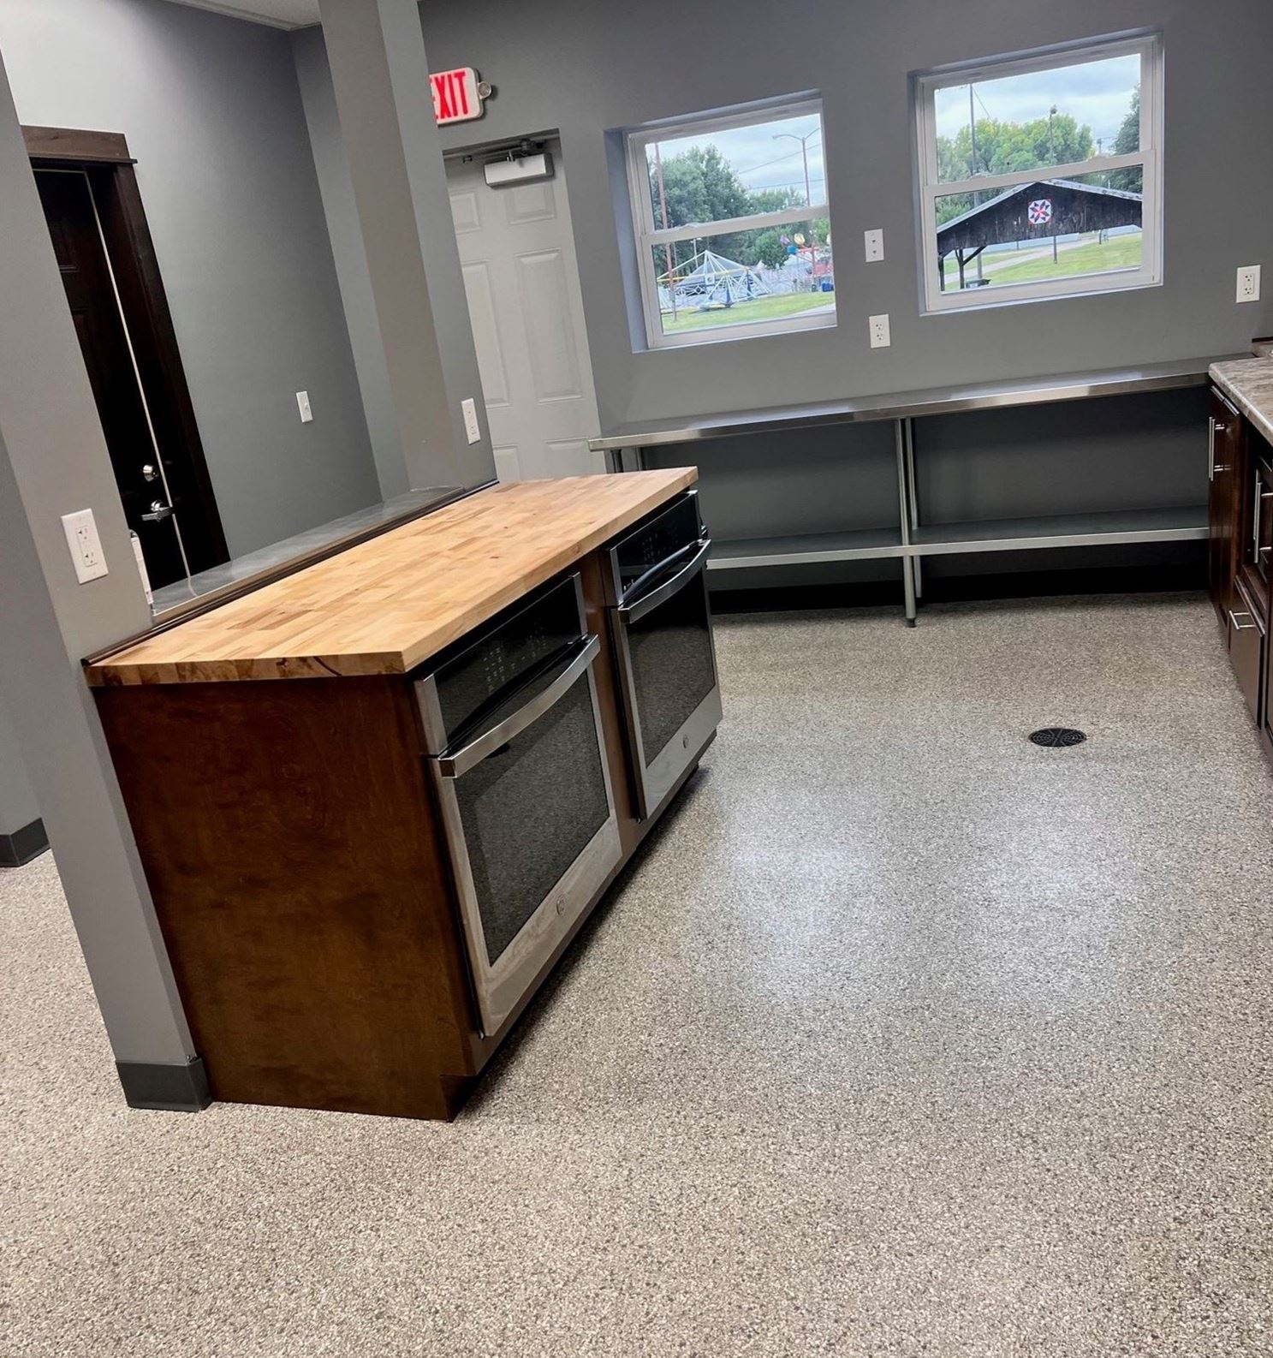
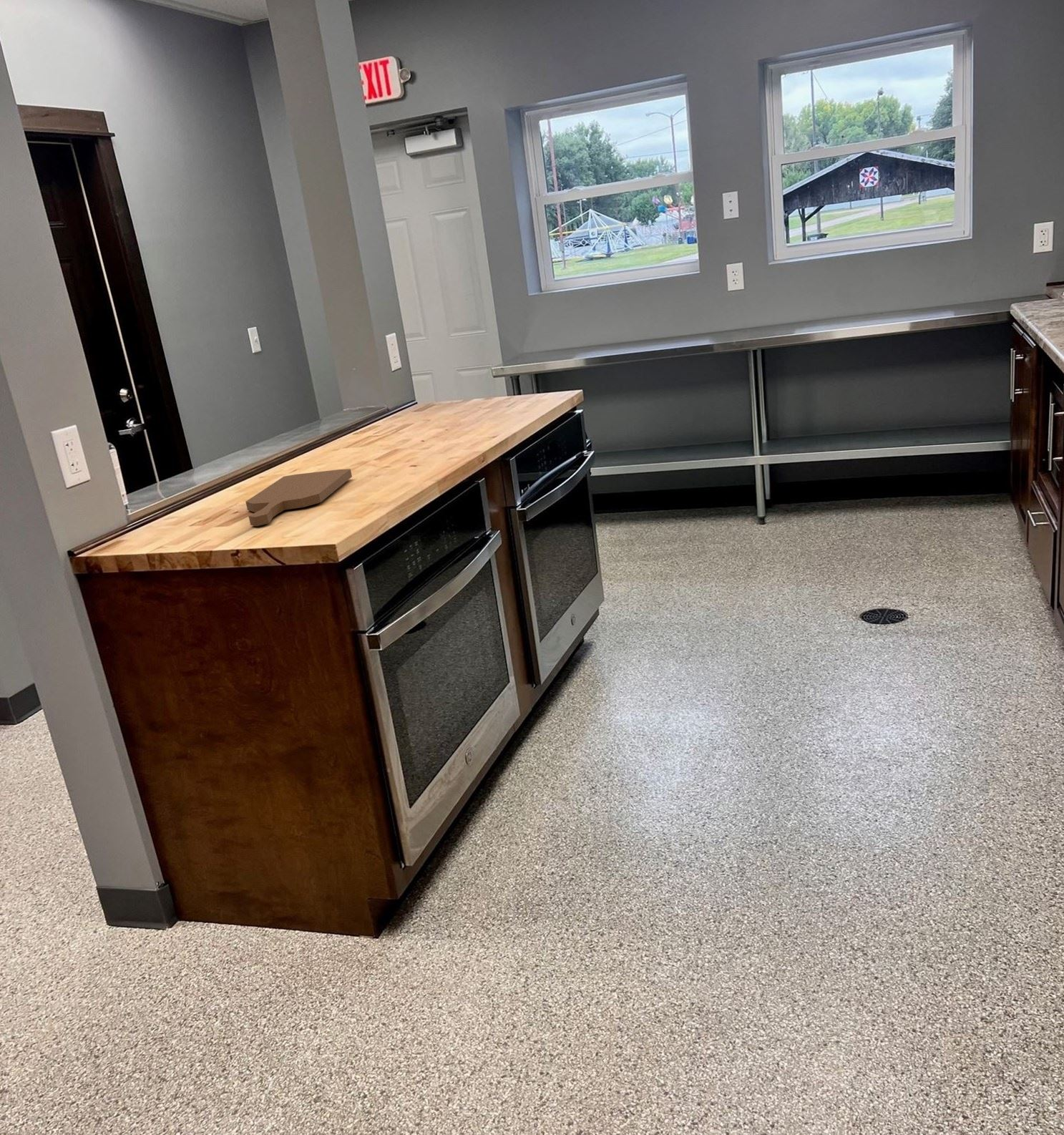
+ cutting board [245,468,353,527]
